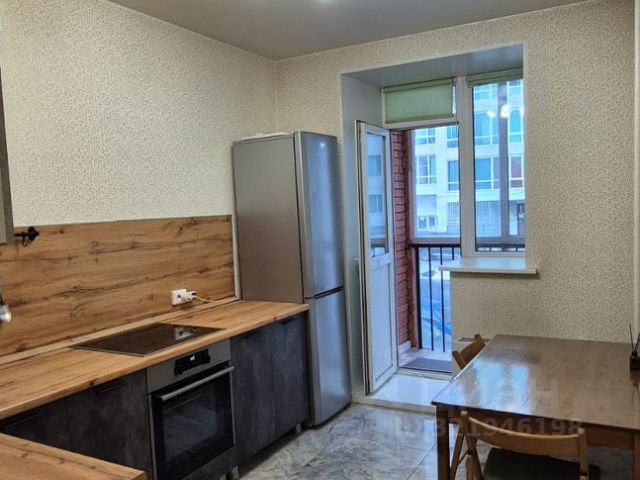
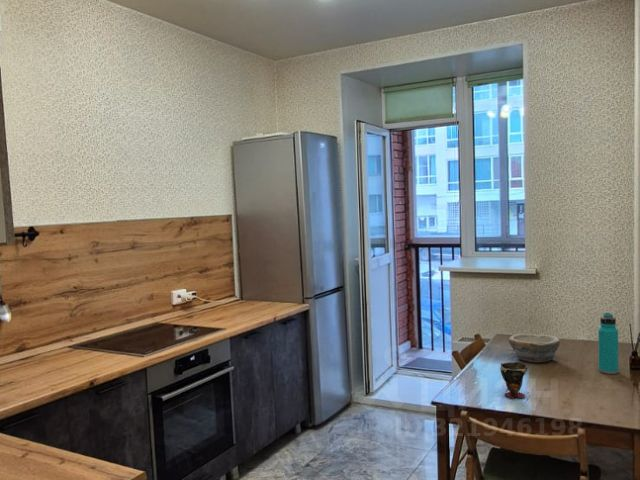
+ bowl [508,333,561,363]
+ cup [499,361,528,399]
+ water bottle [597,312,619,375]
